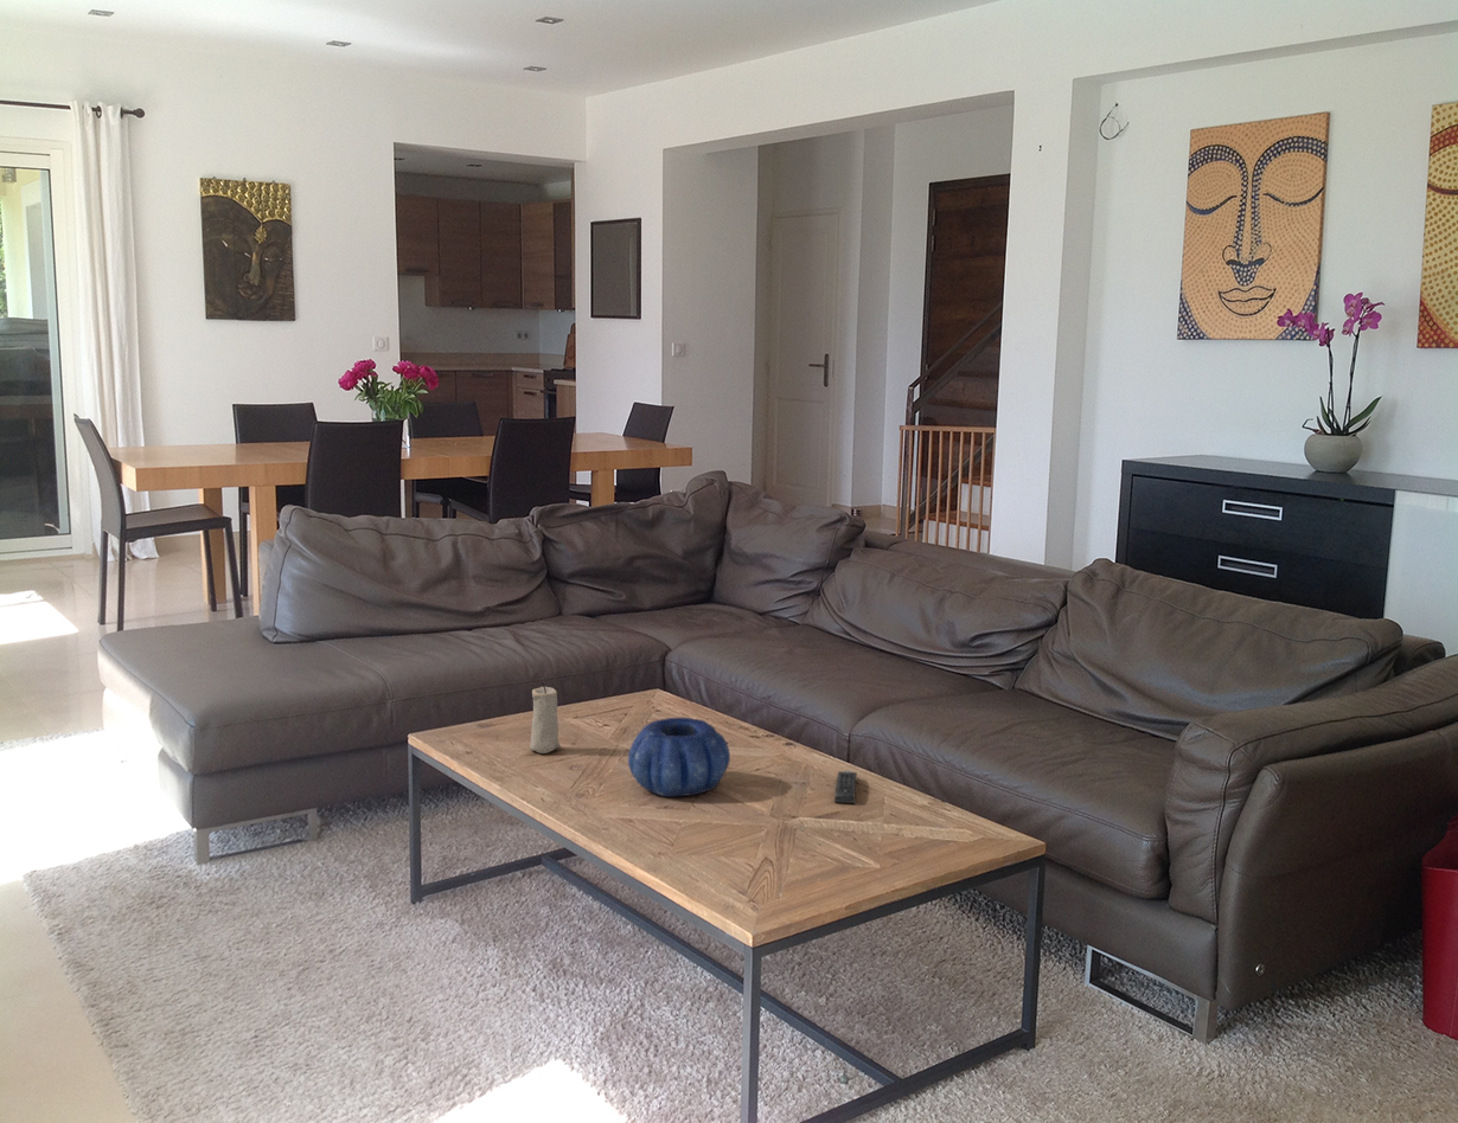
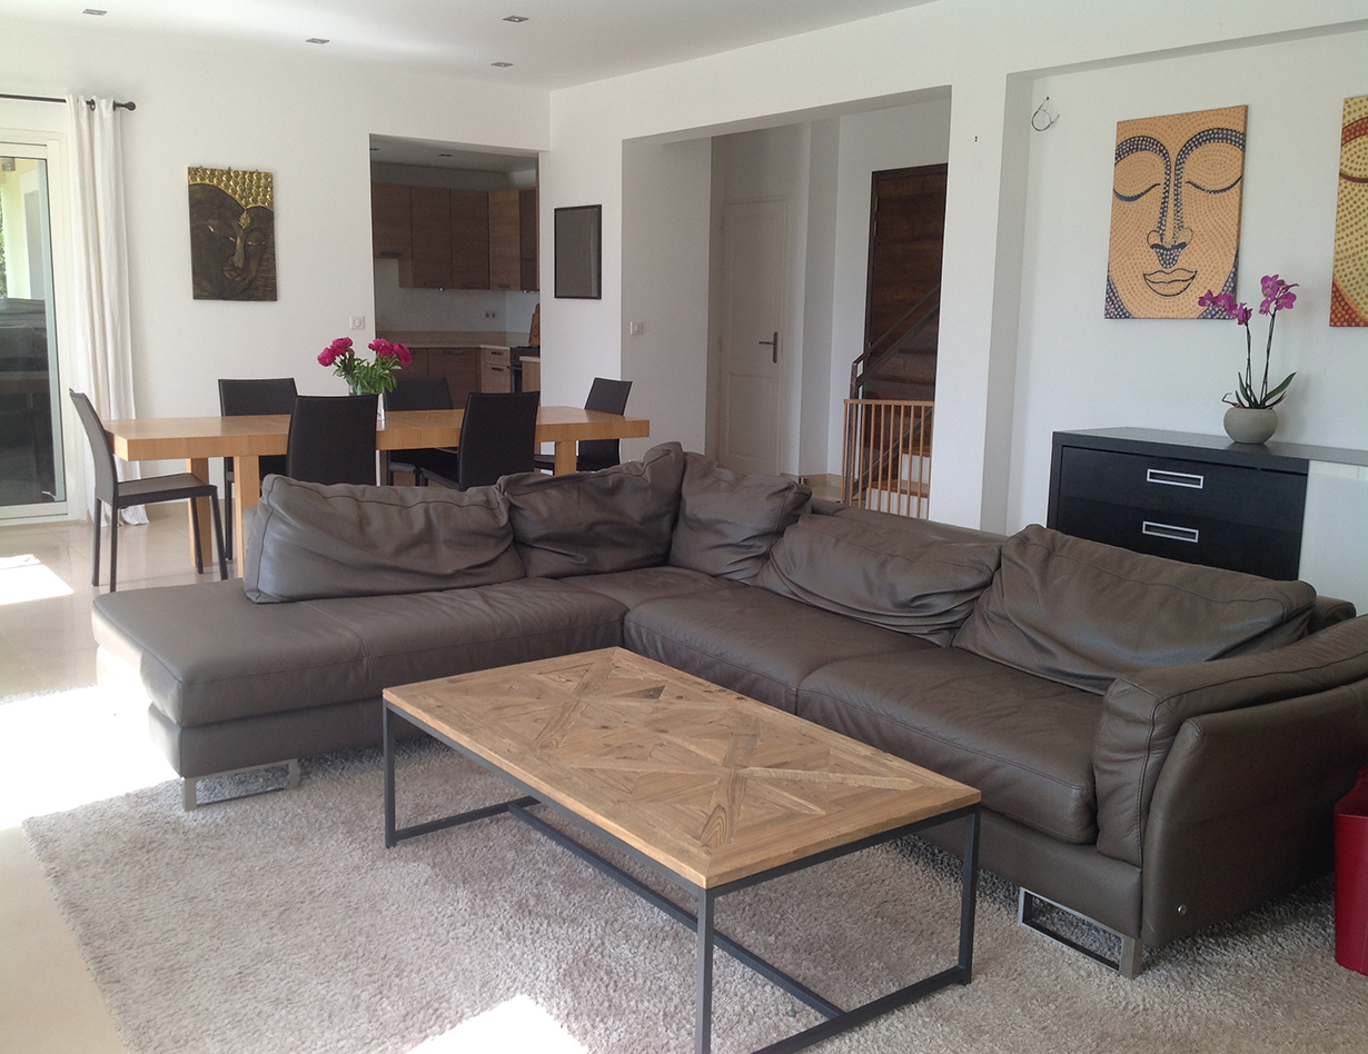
- candle [529,681,562,755]
- decorative bowl [627,717,731,797]
- remote control [833,770,858,804]
